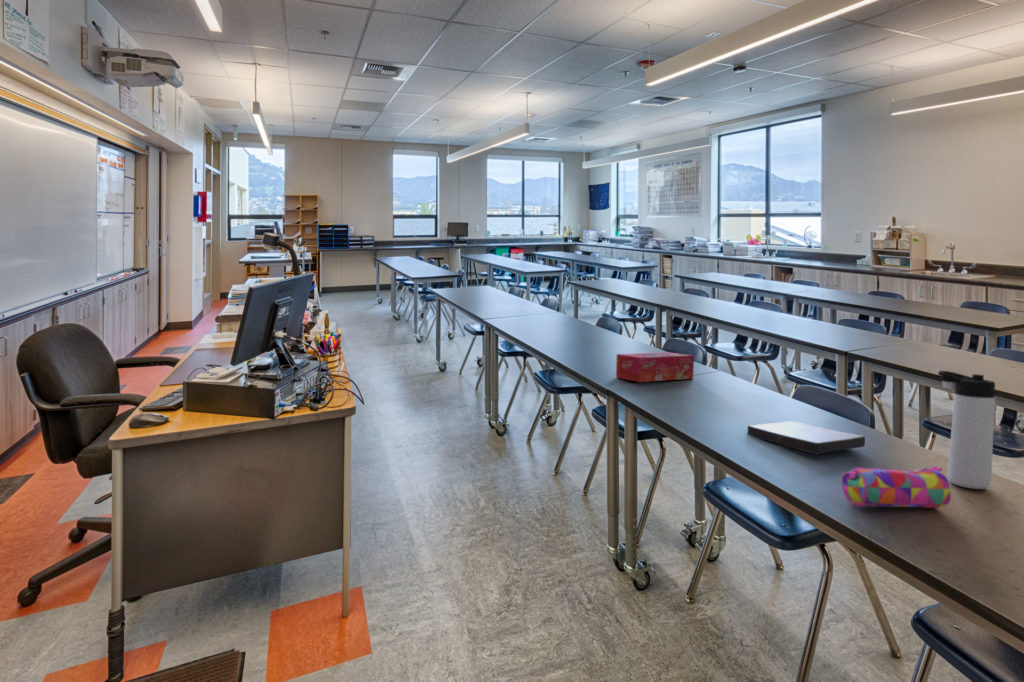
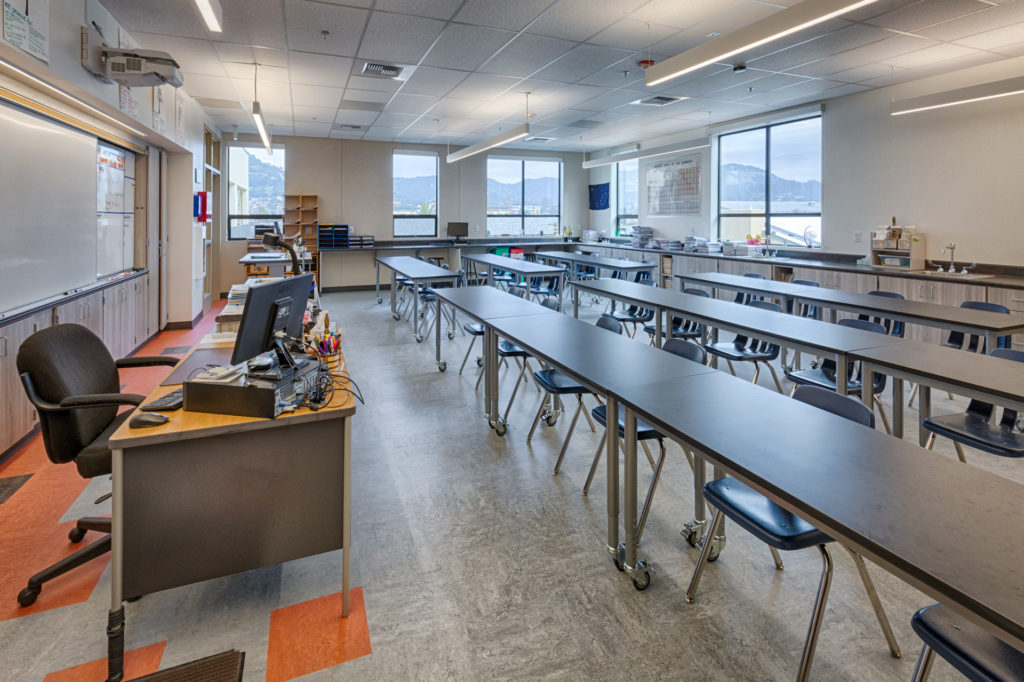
- book [746,420,866,455]
- tissue box [615,351,695,383]
- pencil case [841,466,952,509]
- thermos bottle [937,370,996,490]
